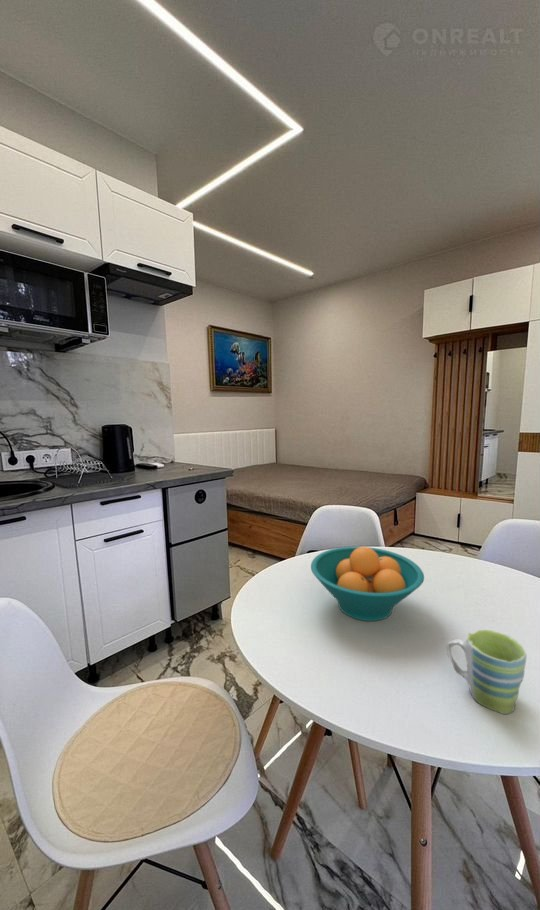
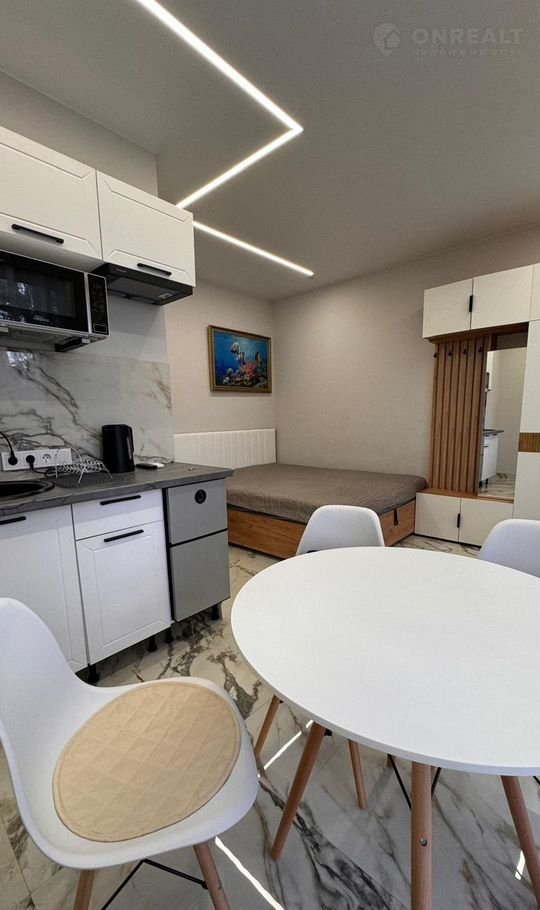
- fruit bowl [310,546,425,622]
- mug [446,629,528,715]
